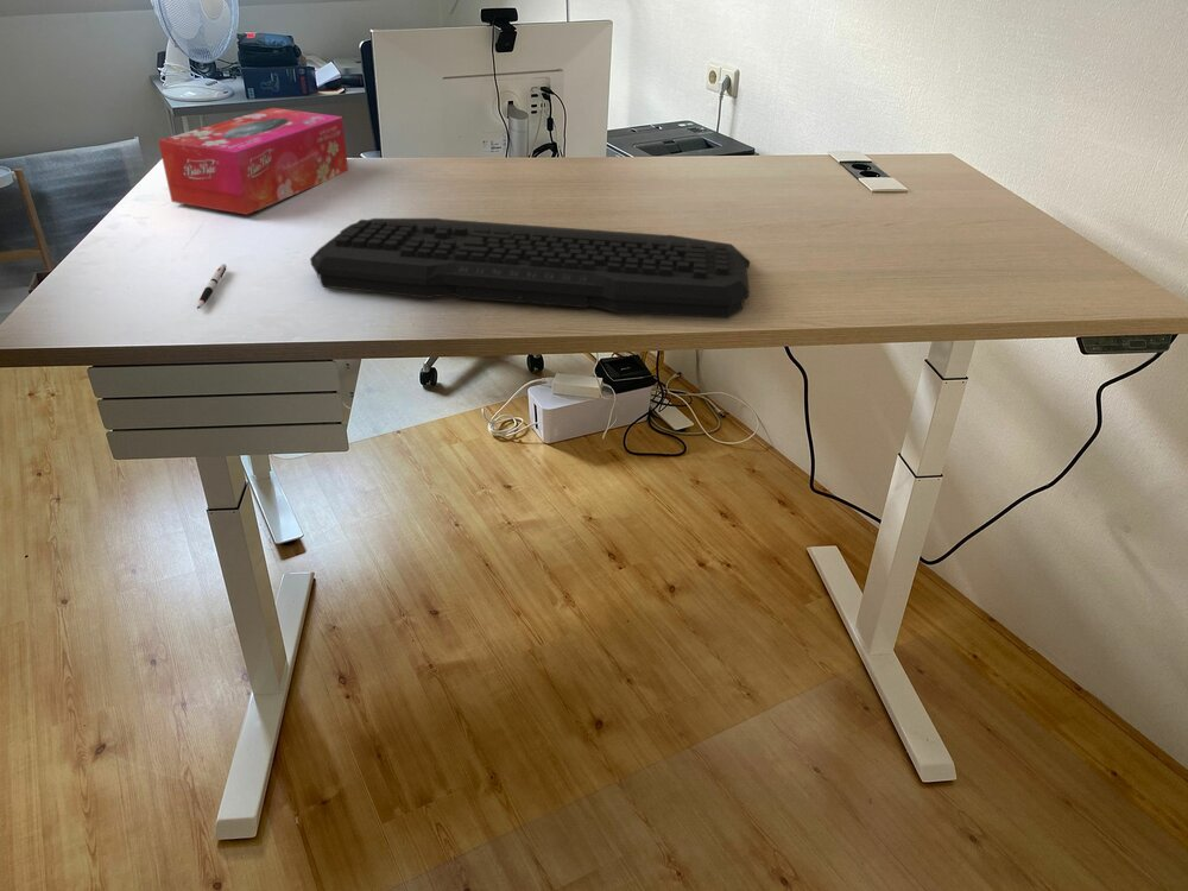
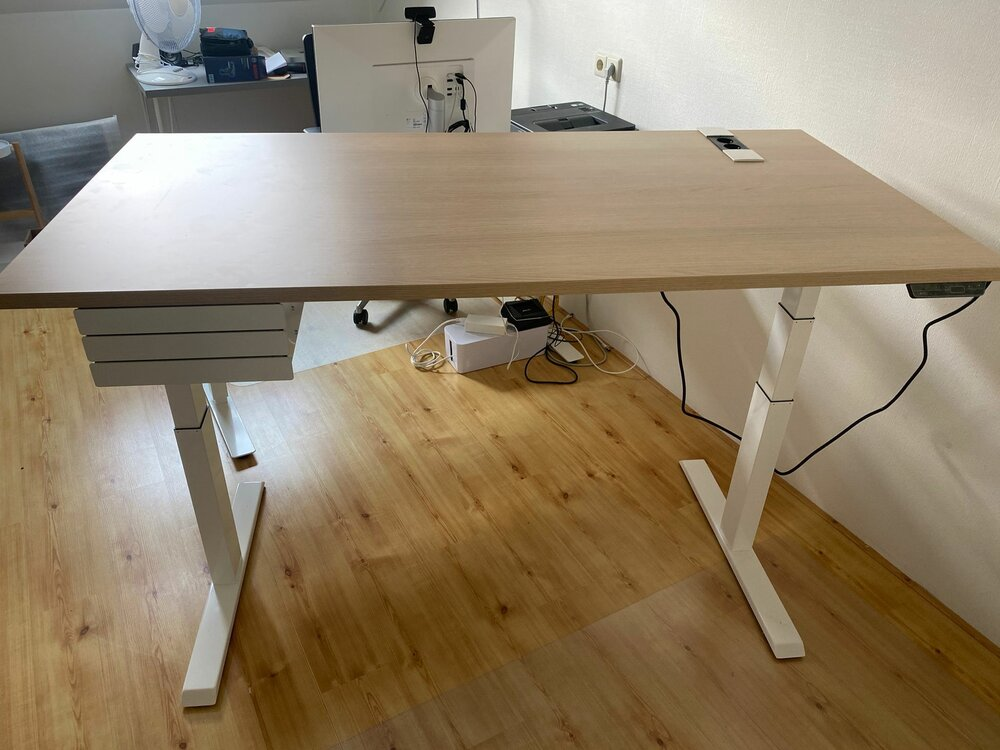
- pen [196,263,227,310]
- tissue box [157,107,349,216]
- keyboard [309,217,751,320]
